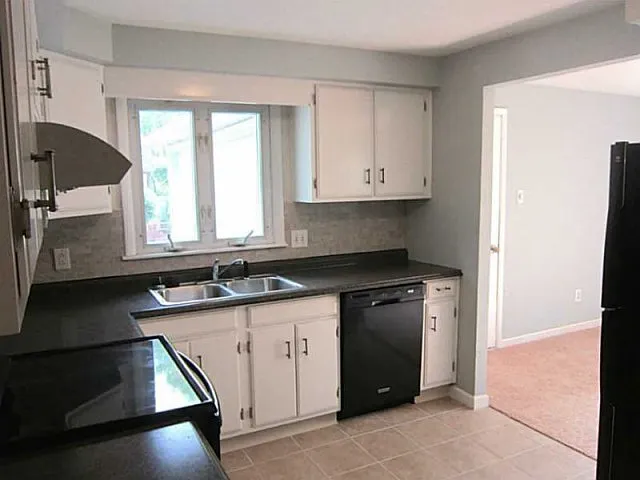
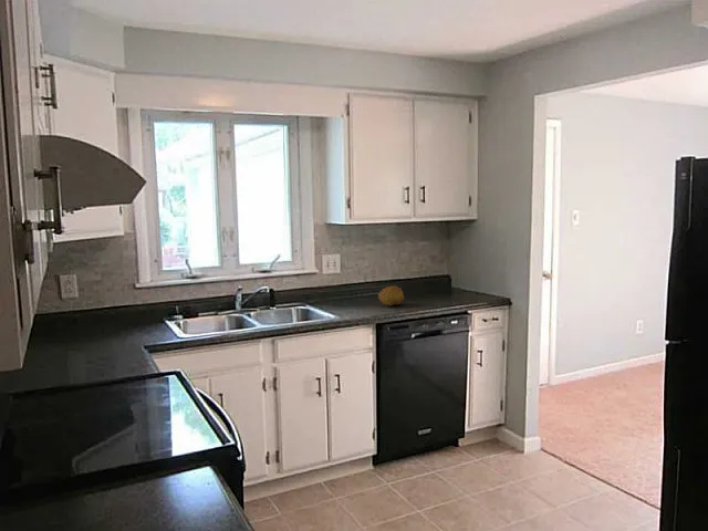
+ fruit [377,284,406,306]
